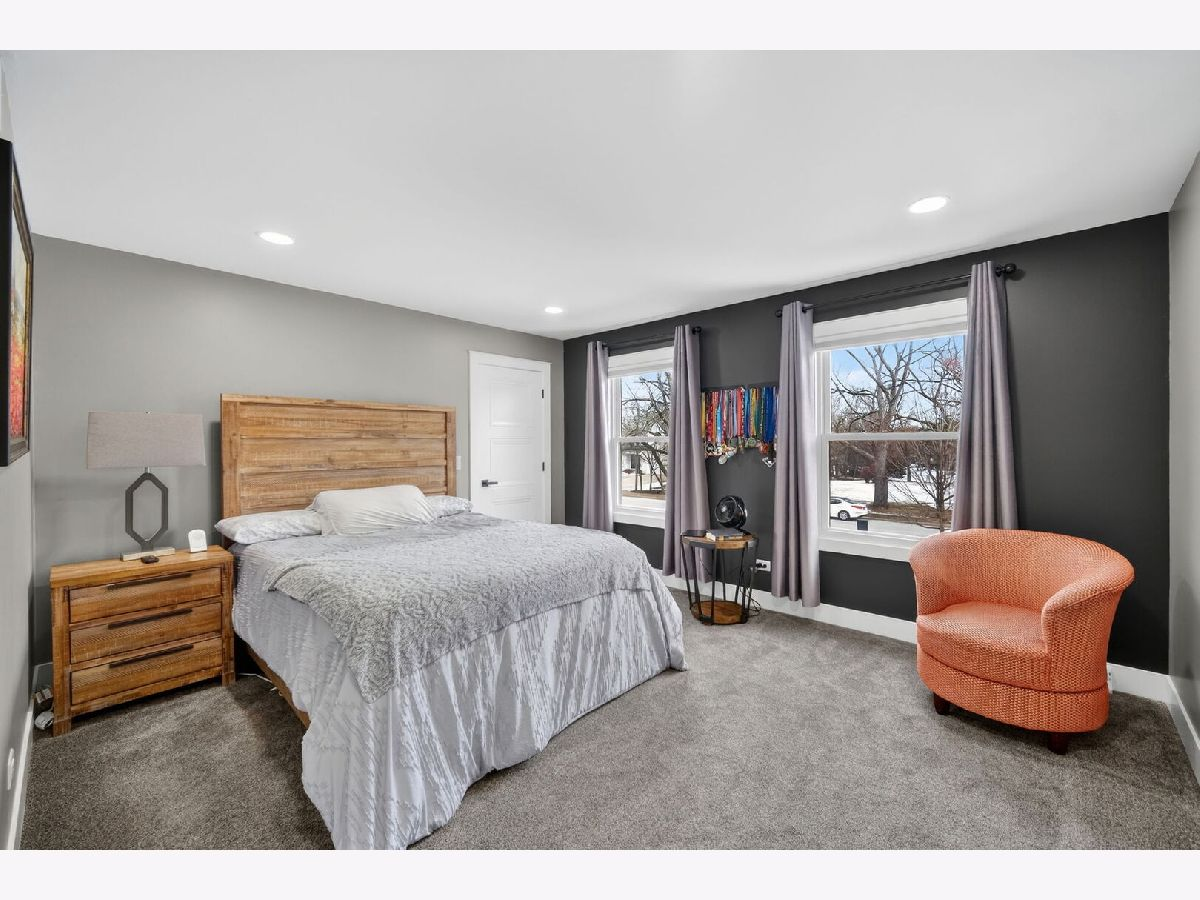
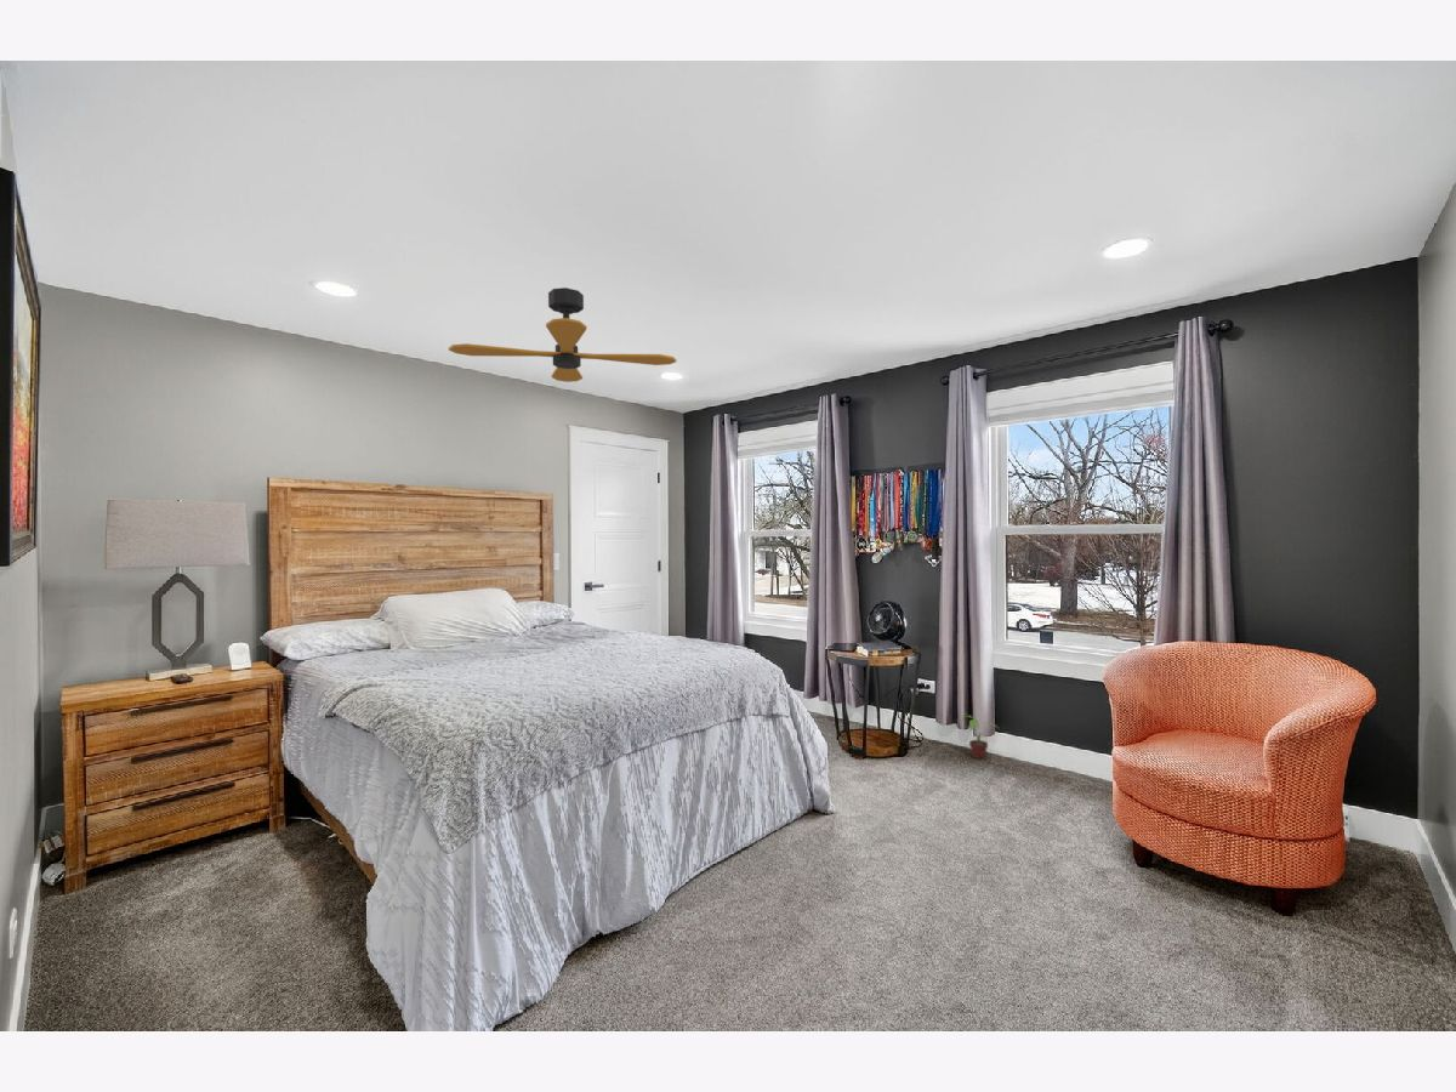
+ potted plant [956,715,1000,760]
+ ceiling fan [448,286,678,383]
